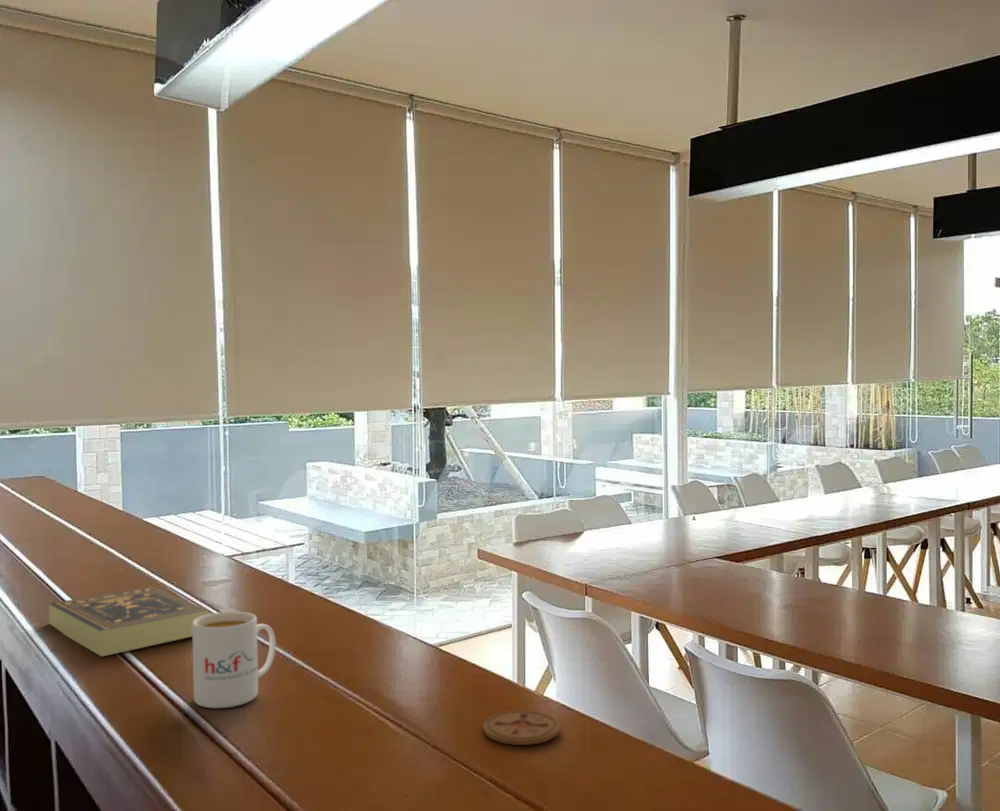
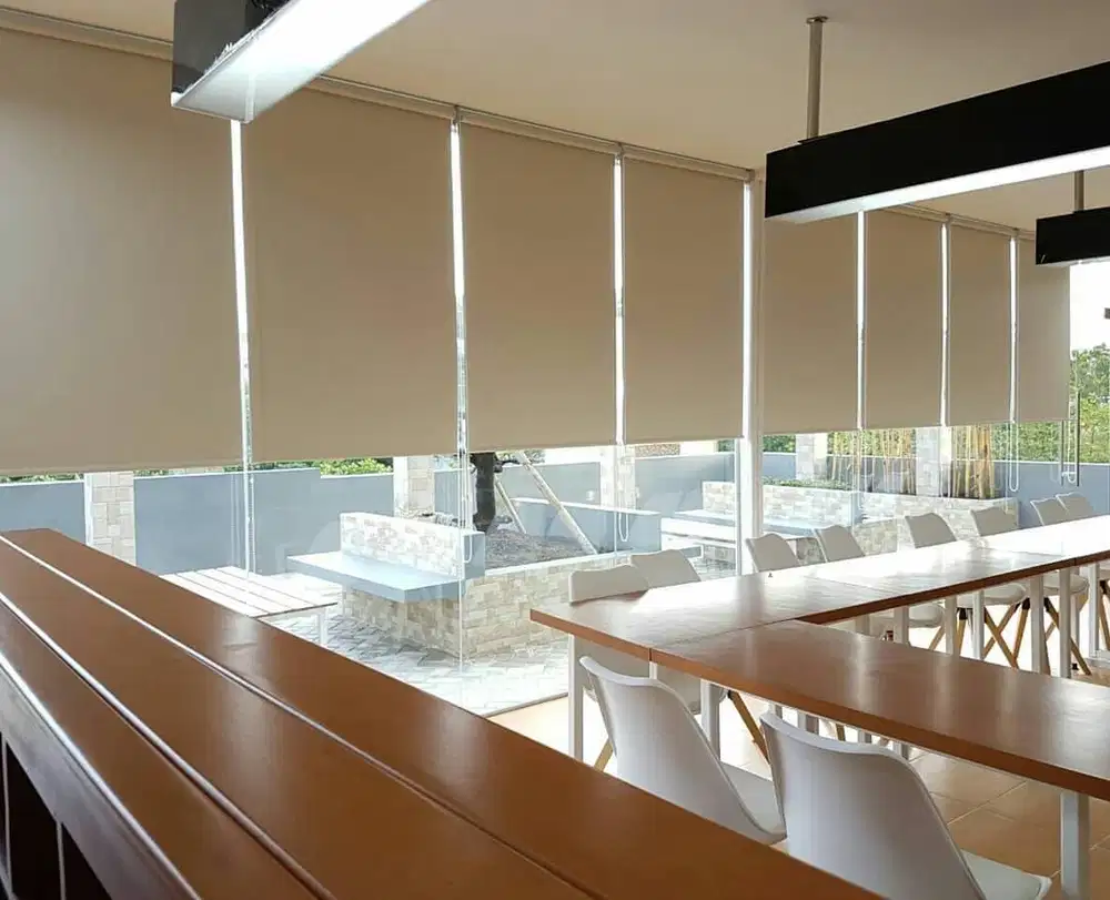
- coaster [482,710,561,746]
- book [48,586,210,657]
- mug [192,610,277,709]
